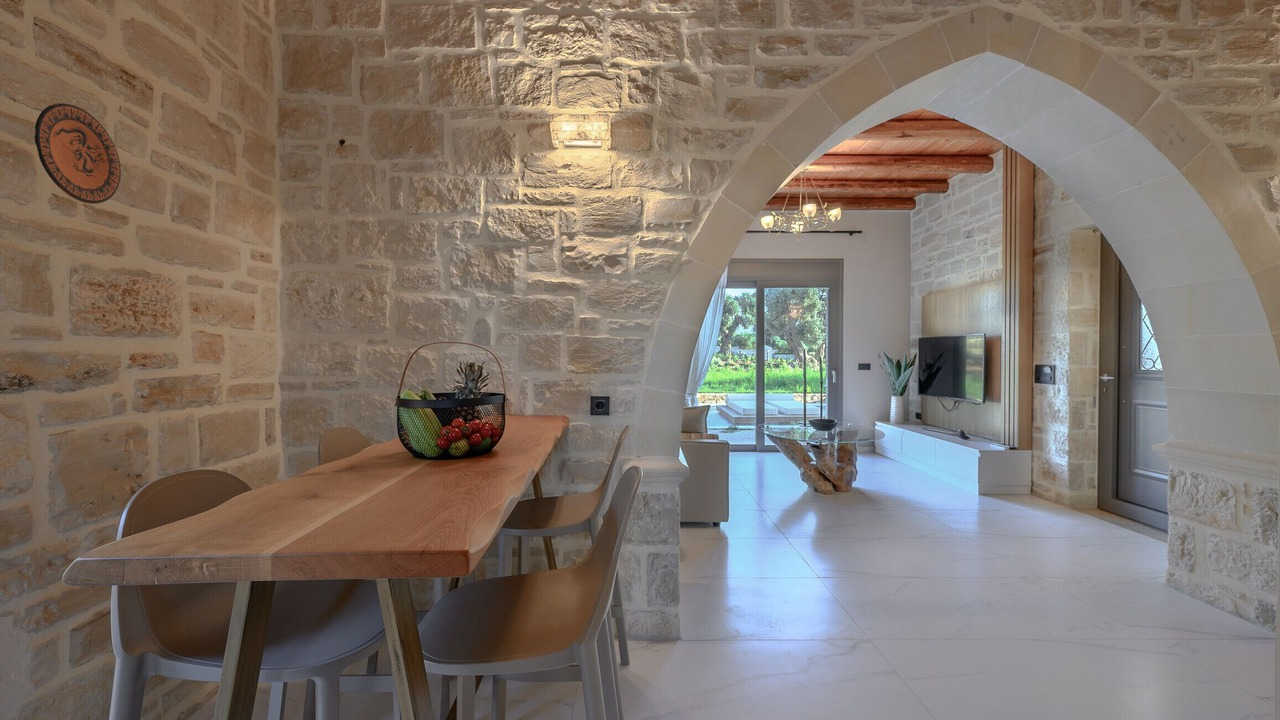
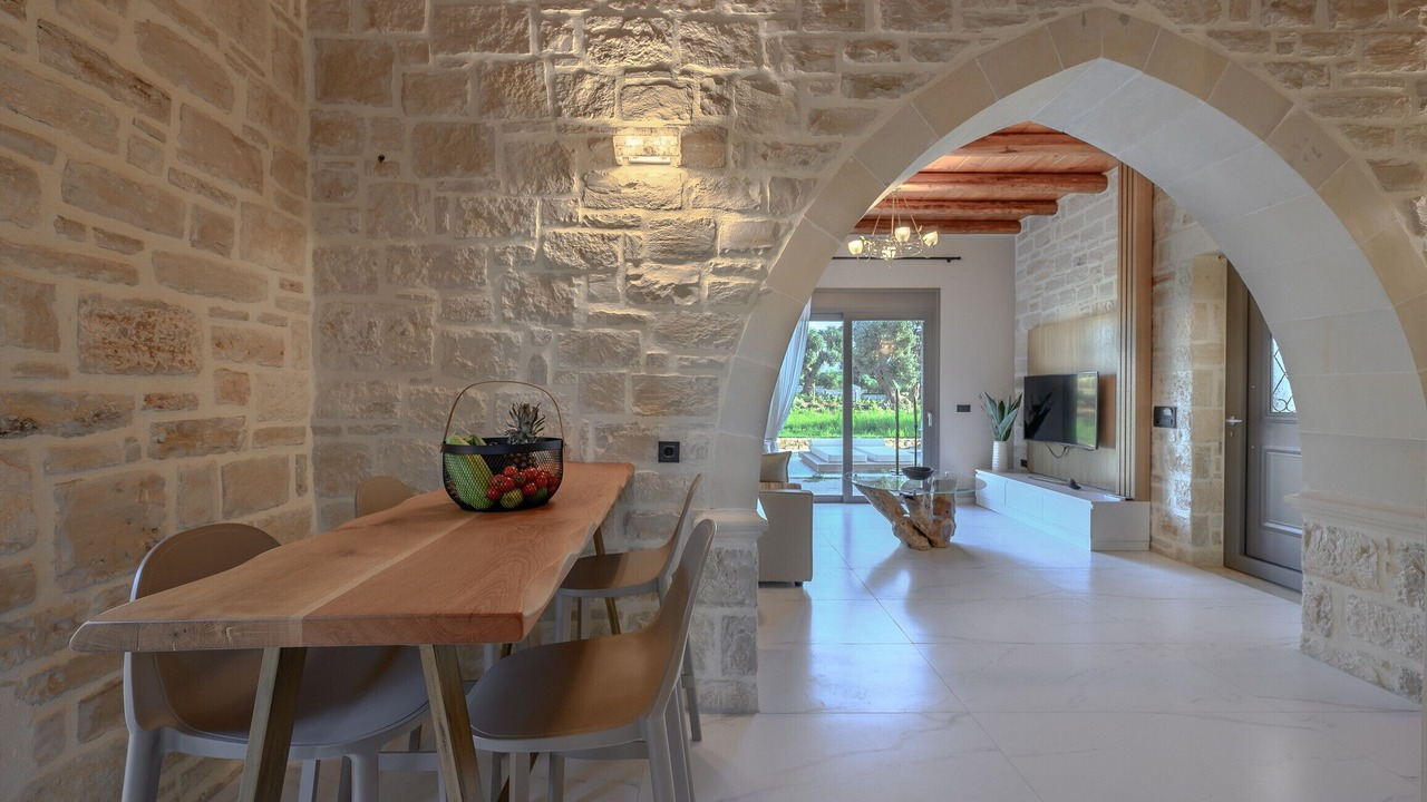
- decorative plate [34,102,122,205]
